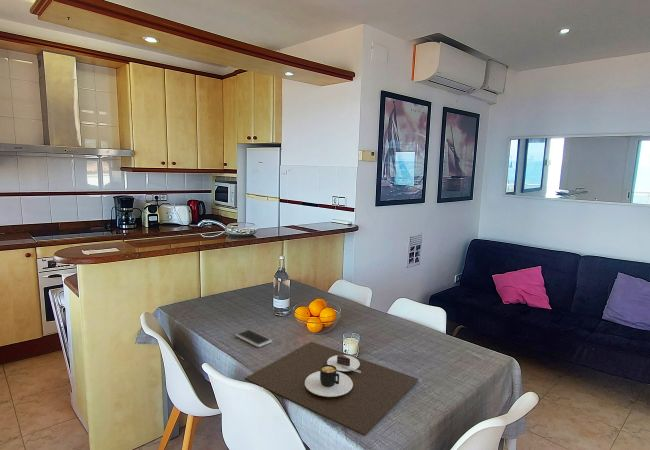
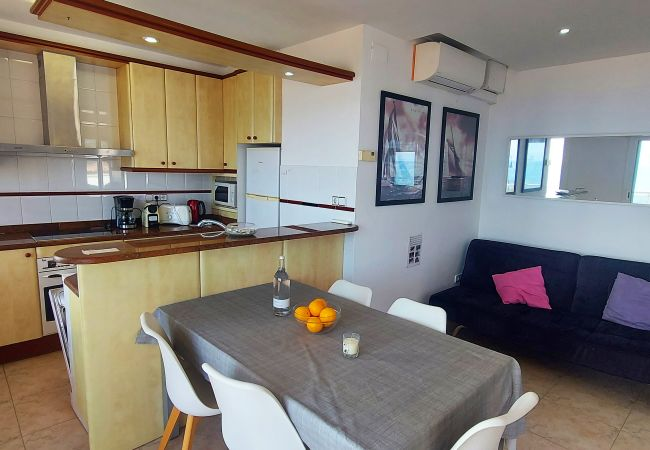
- smartphone [235,329,273,348]
- place mat [244,341,419,437]
